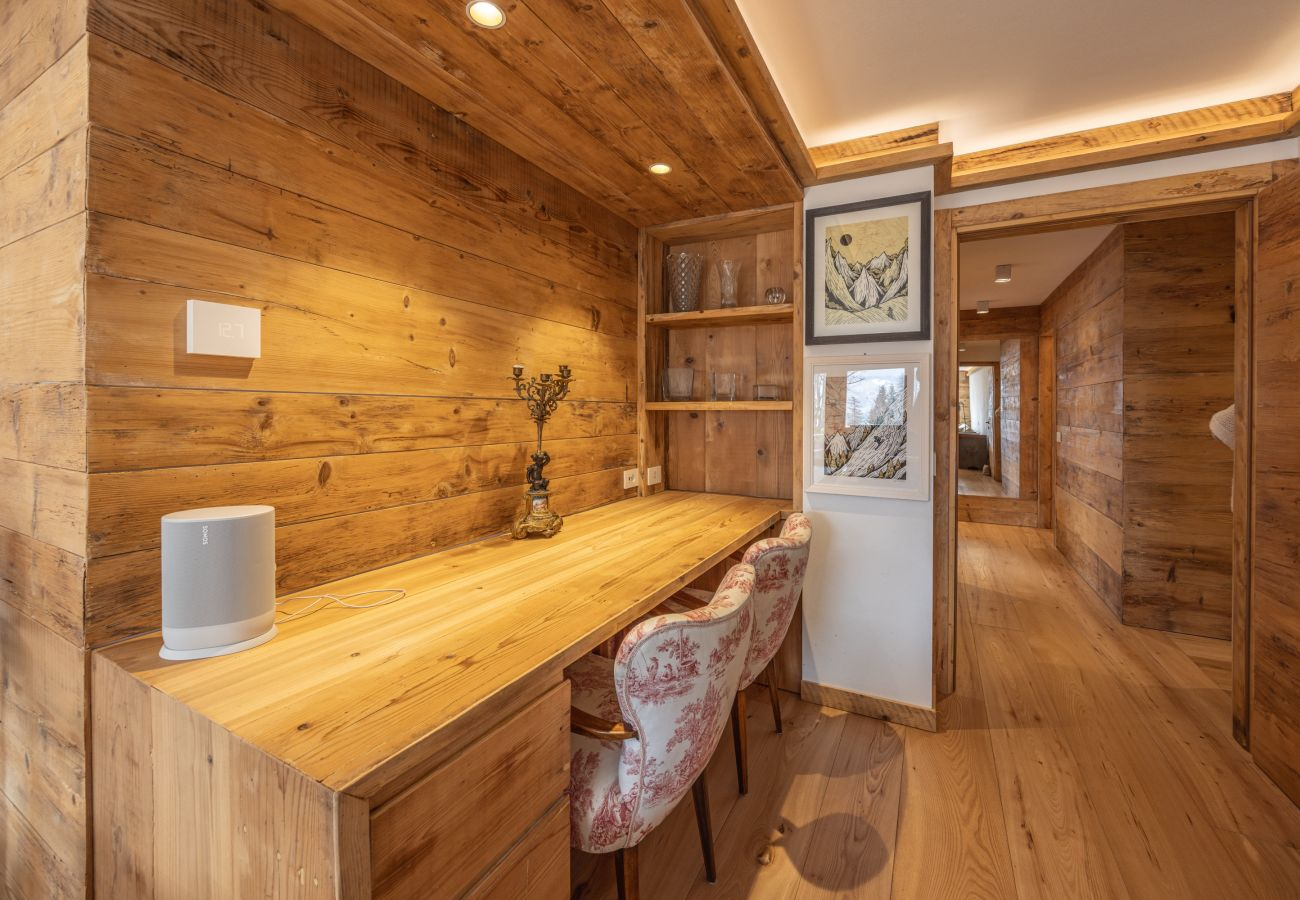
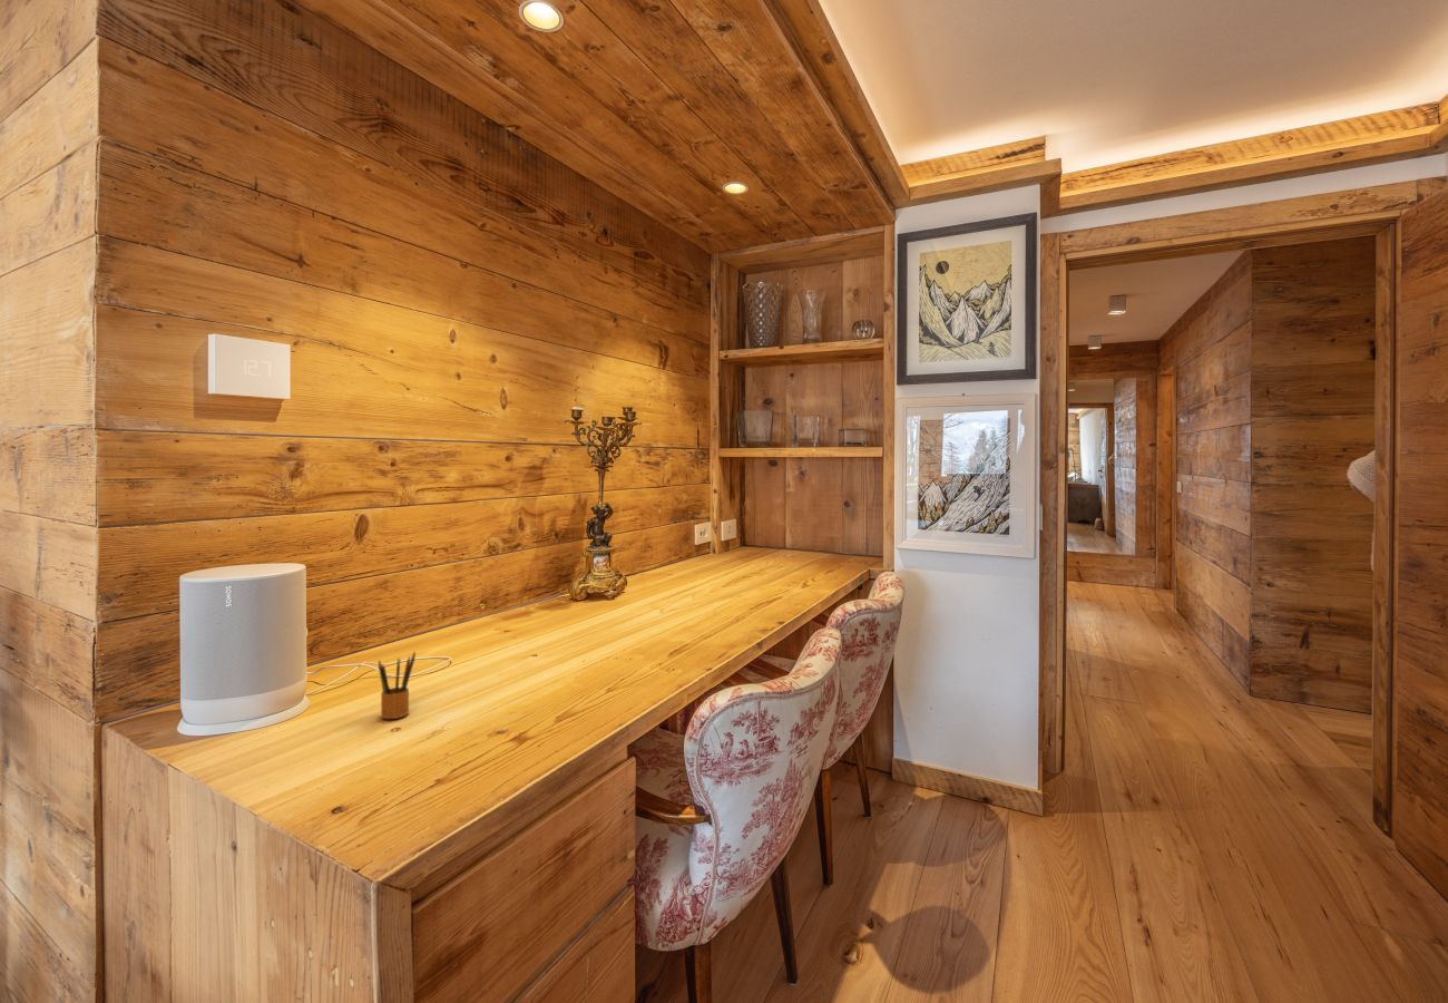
+ pencil box [378,650,417,720]
